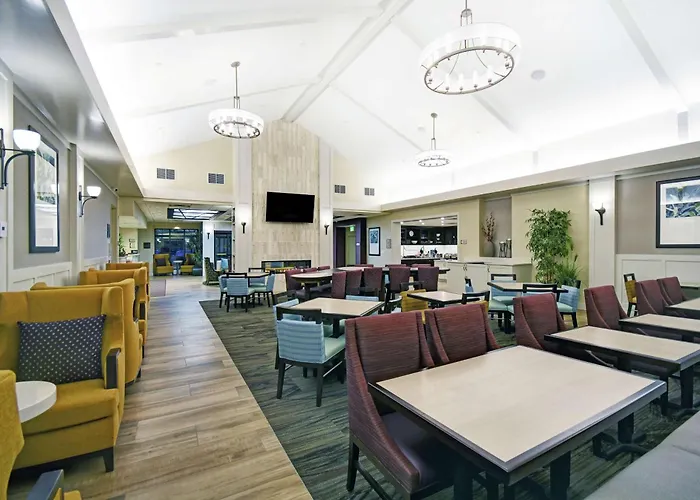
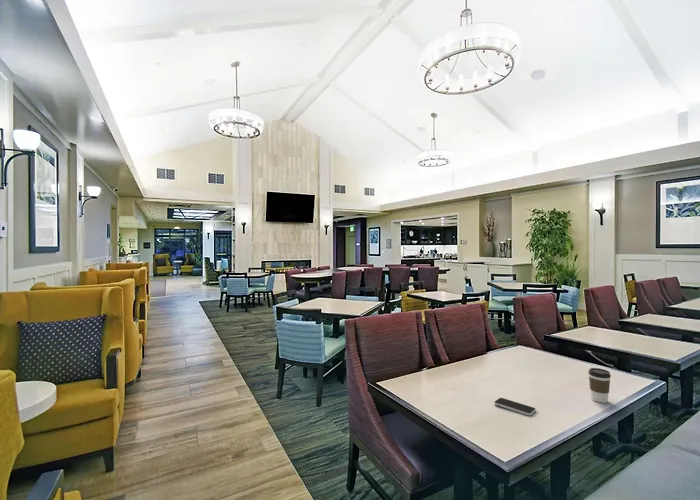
+ coffee cup [587,367,612,404]
+ smartphone [493,397,537,416]
